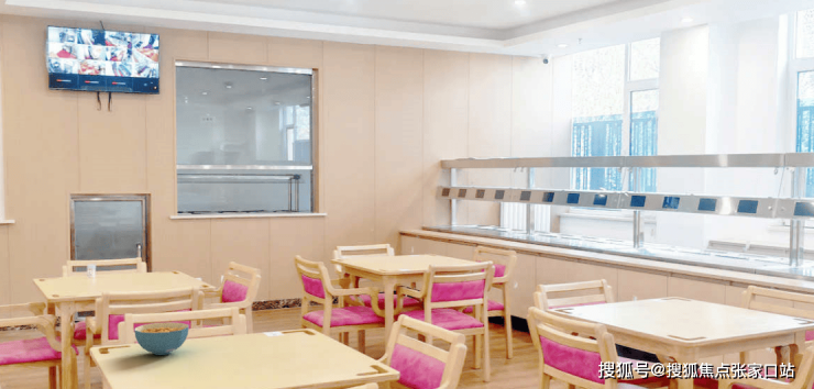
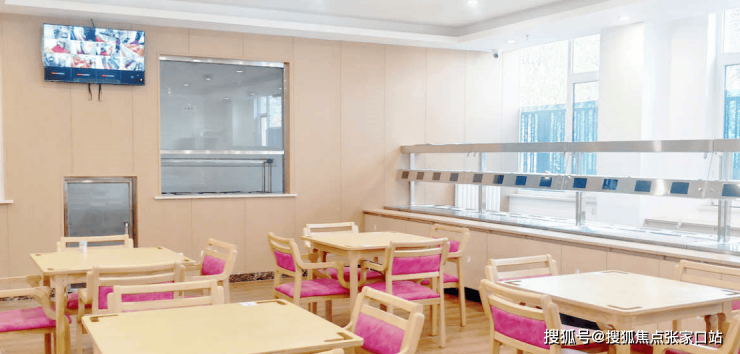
- cereal bowl [133,321,190,356]
